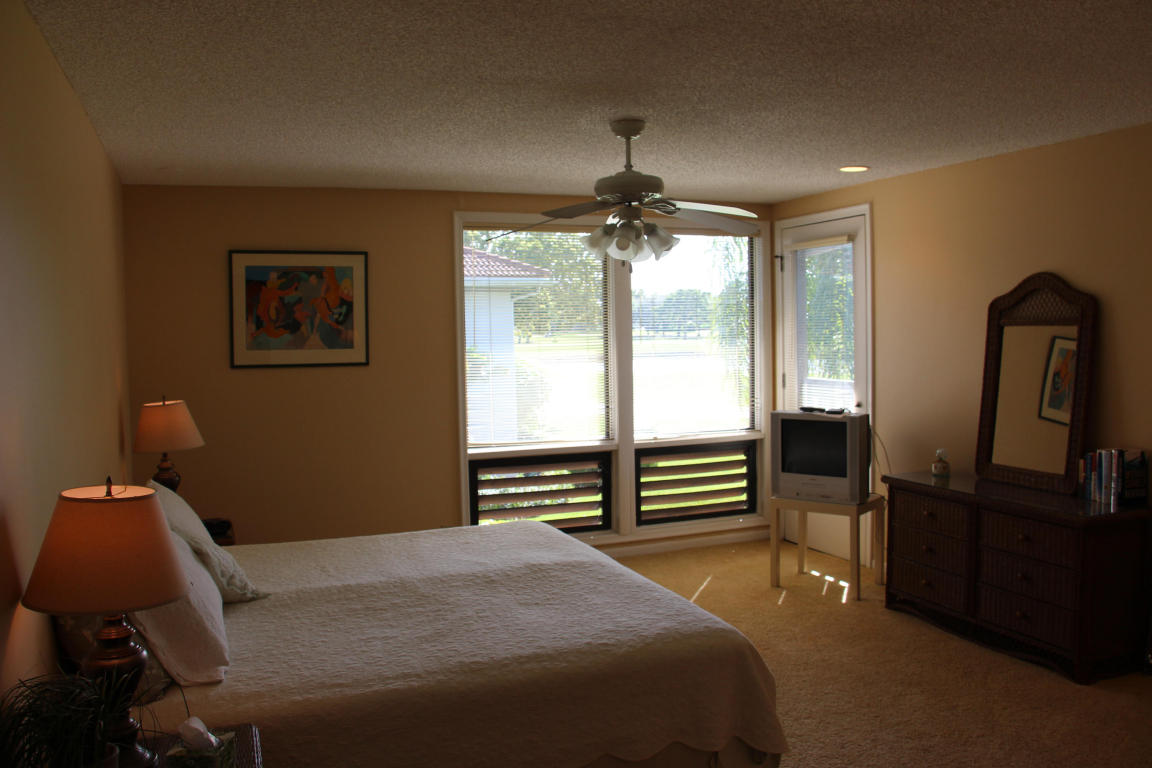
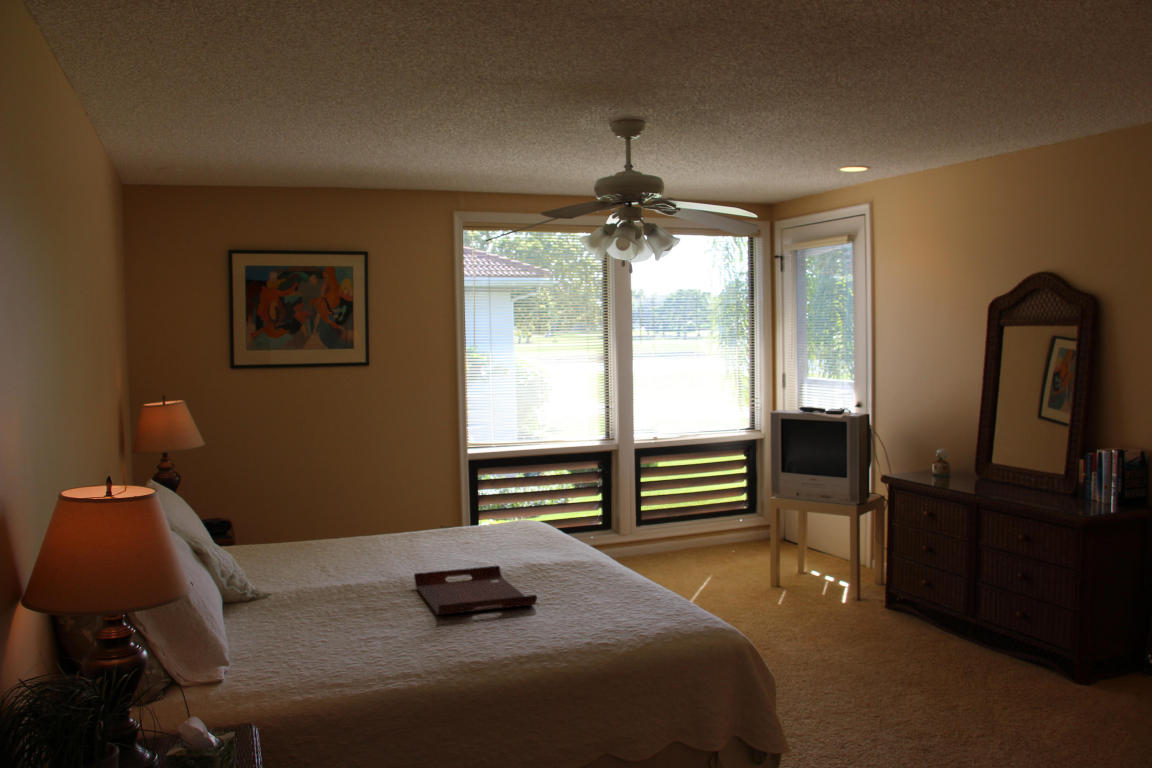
+ serving tray [413,565,538,616]
